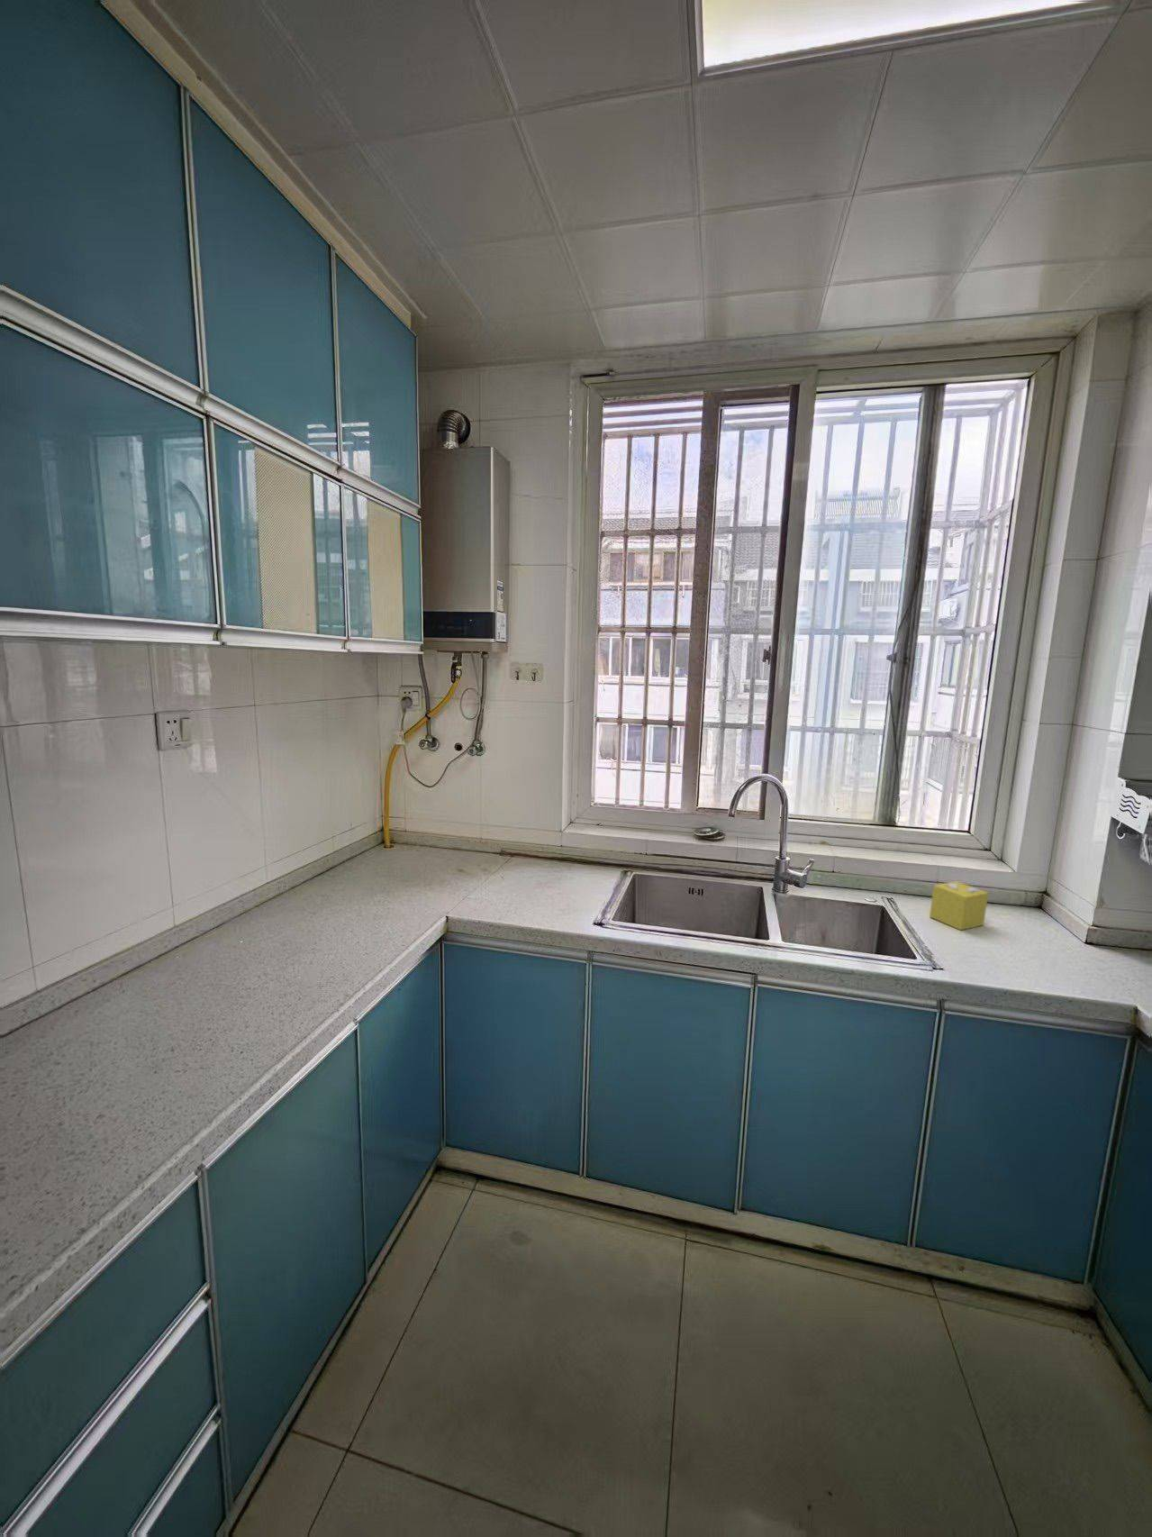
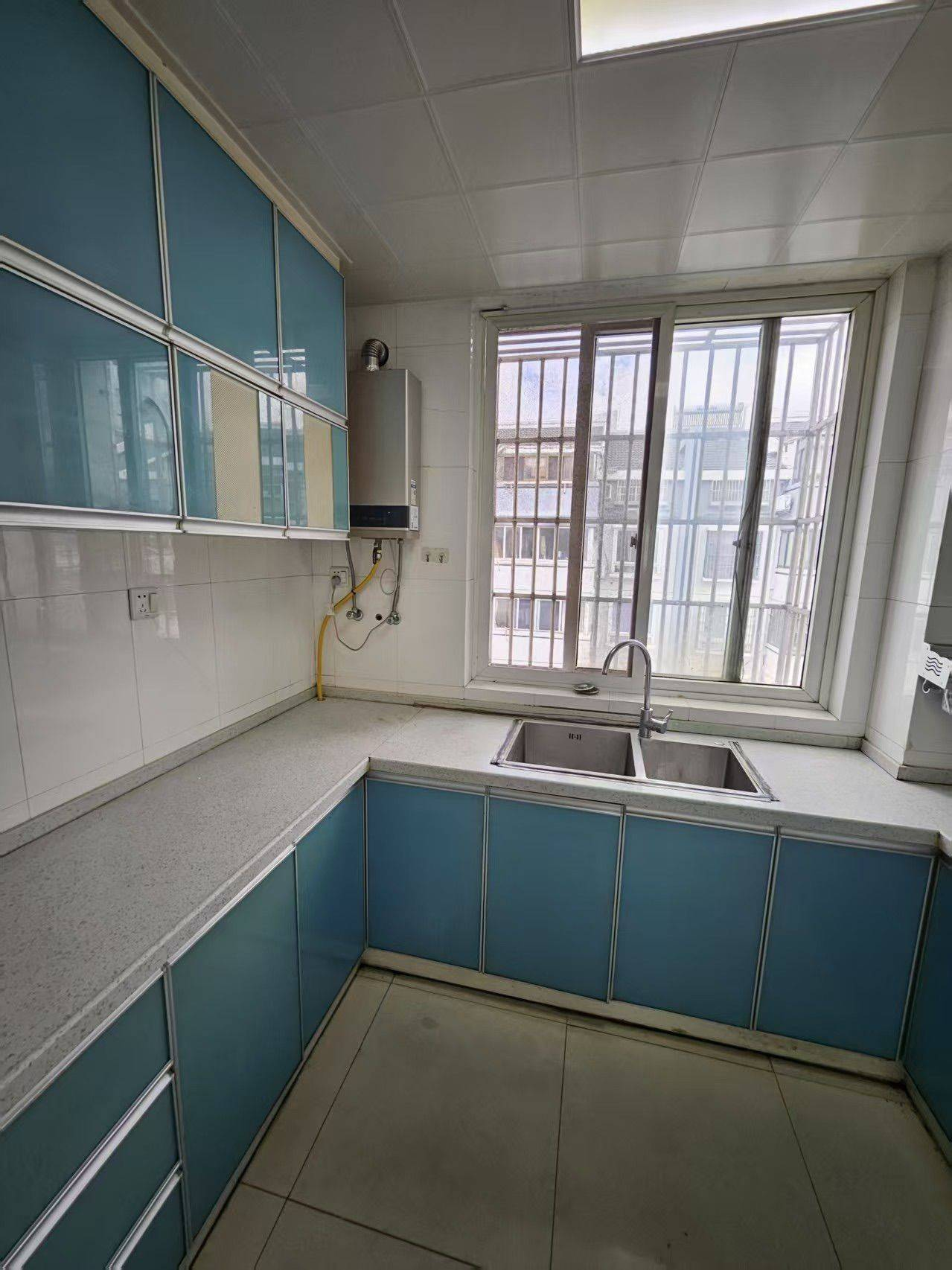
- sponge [928,880,989,931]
